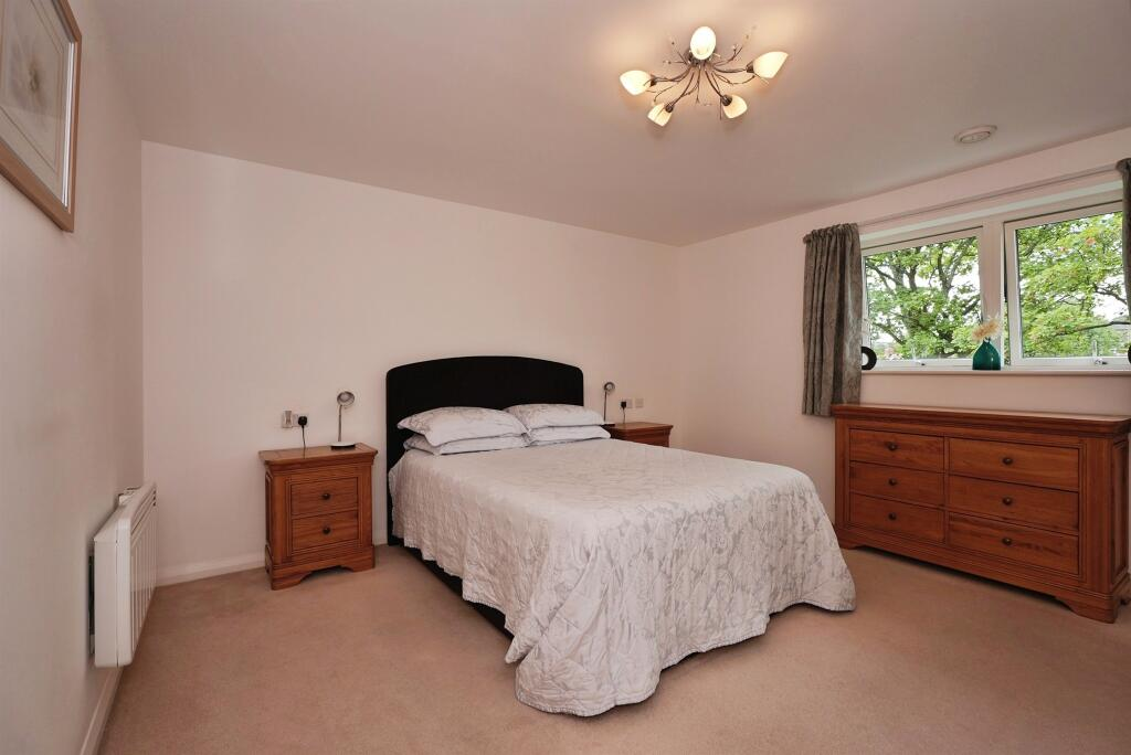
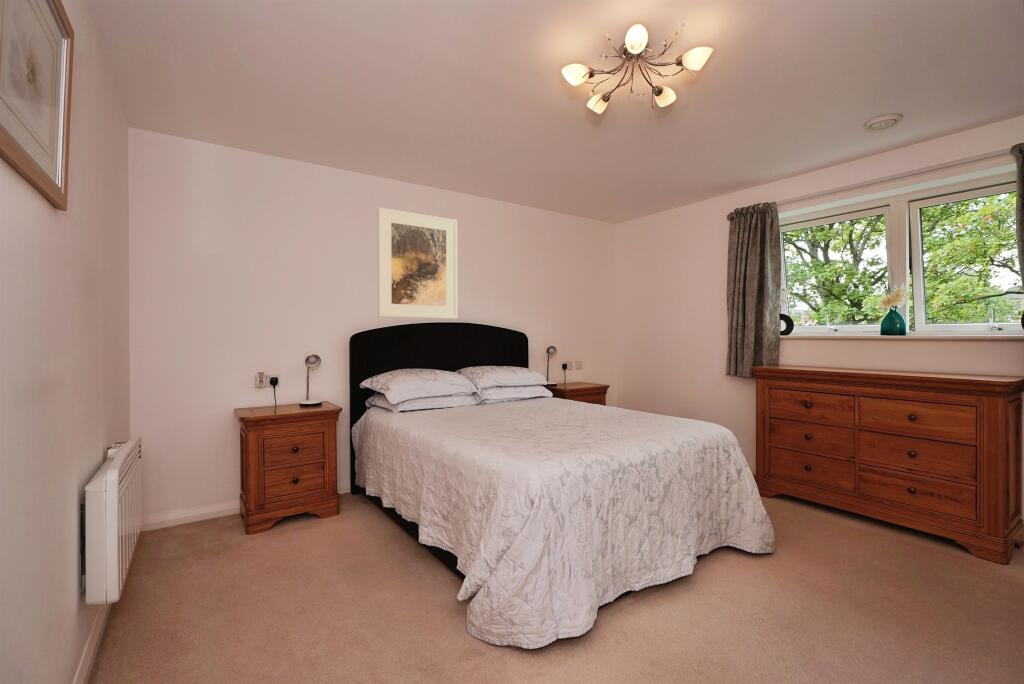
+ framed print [377,207,458,320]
